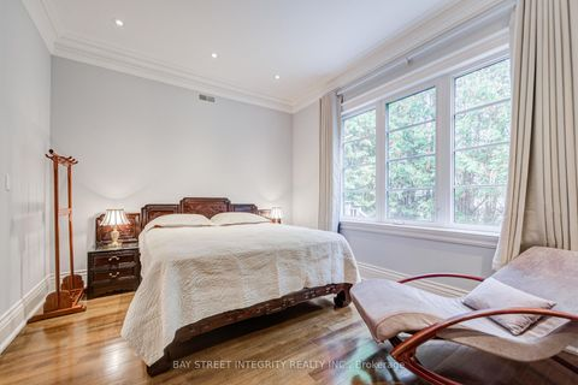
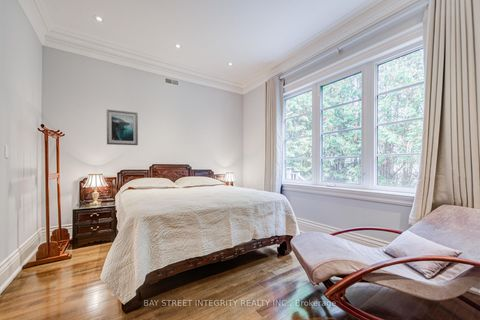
+ wall art [106,109,139,146]
